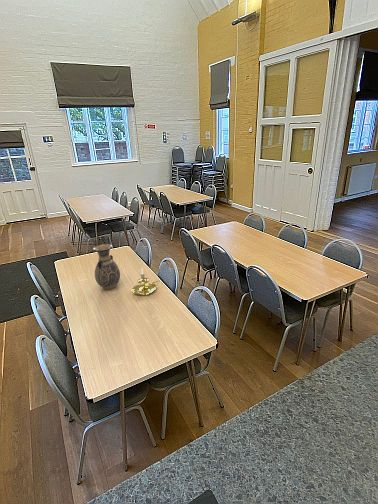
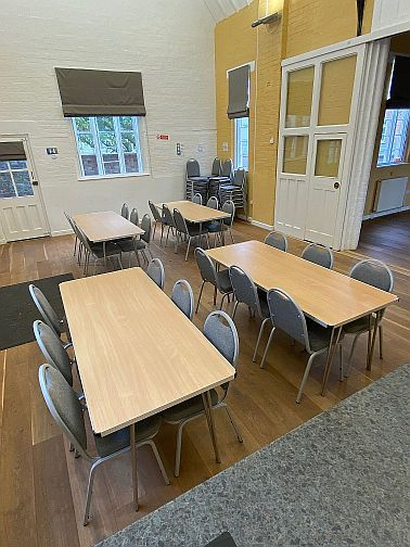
- candle holder [131,268,159,296]
- vase [92,243,121,290]
